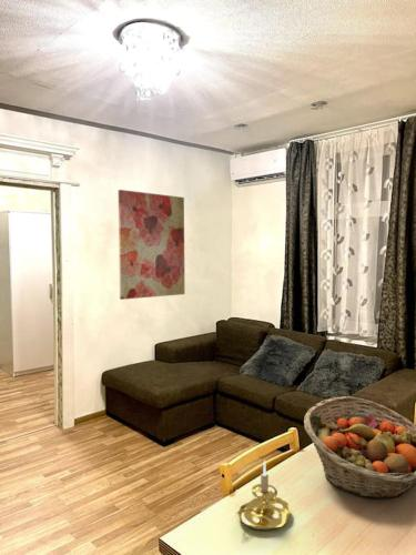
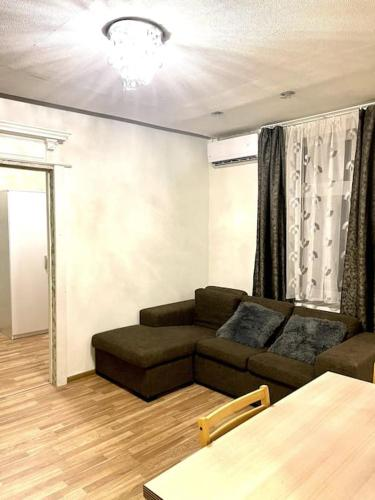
- fruit basket [303,395,416,500]
- candle holder [235,458,292,532]
- wall art [118,189,186,301]
